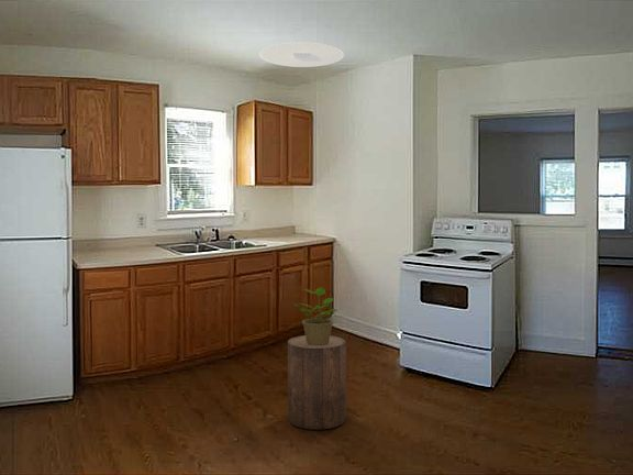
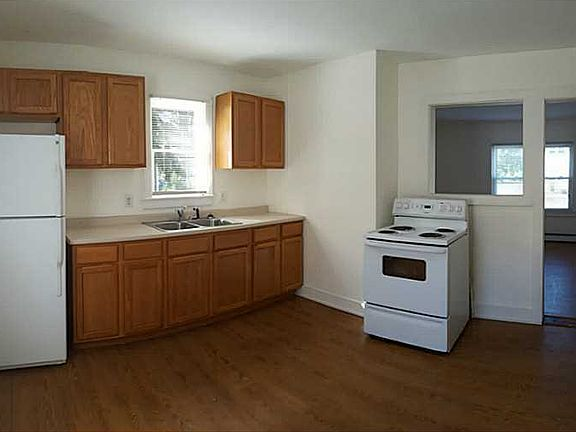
- ceiling light [258,41,345,68]
- stool [287,334,347,431]
- potted plant [293,287,337,345]
